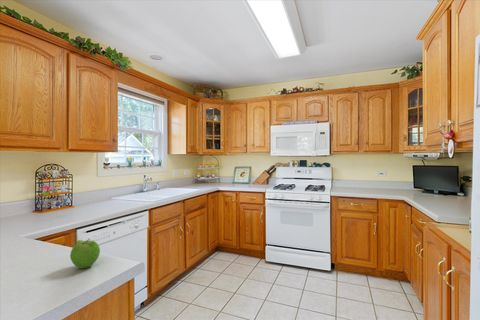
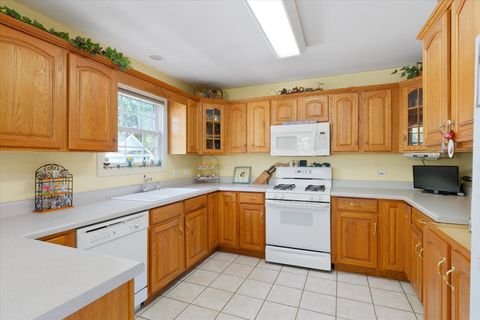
- fruit [69,238,101,269]
